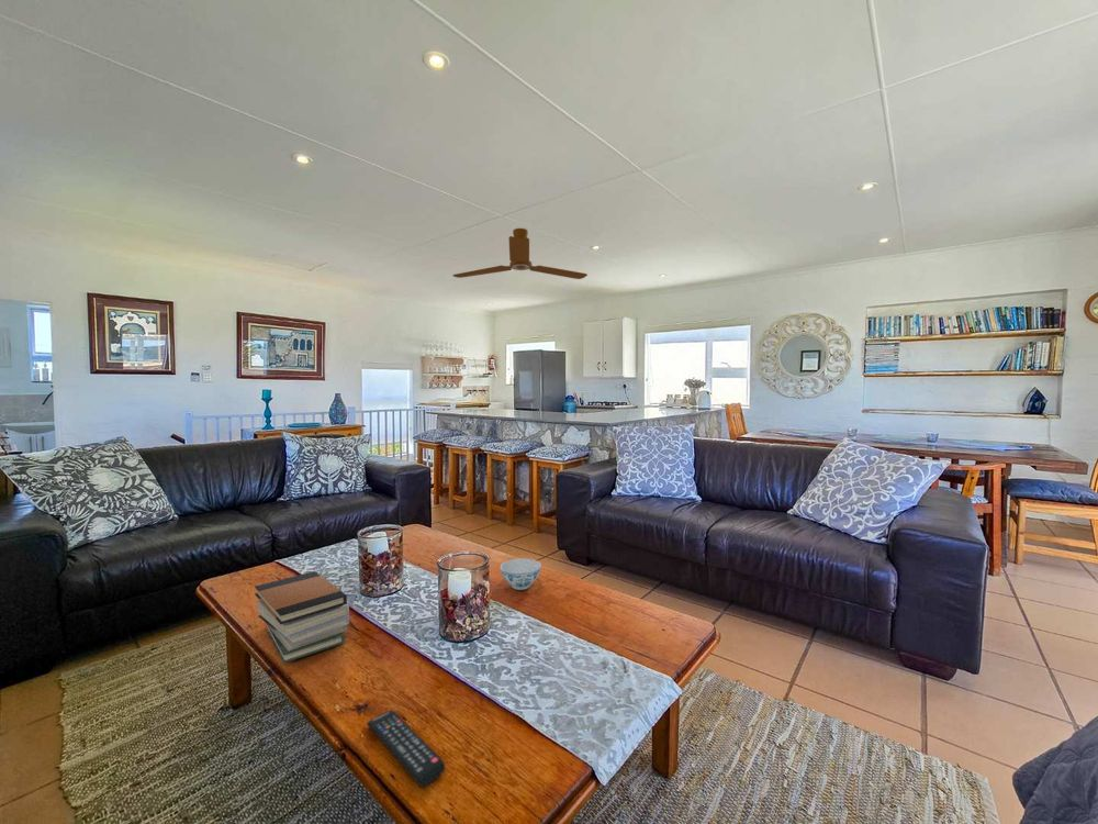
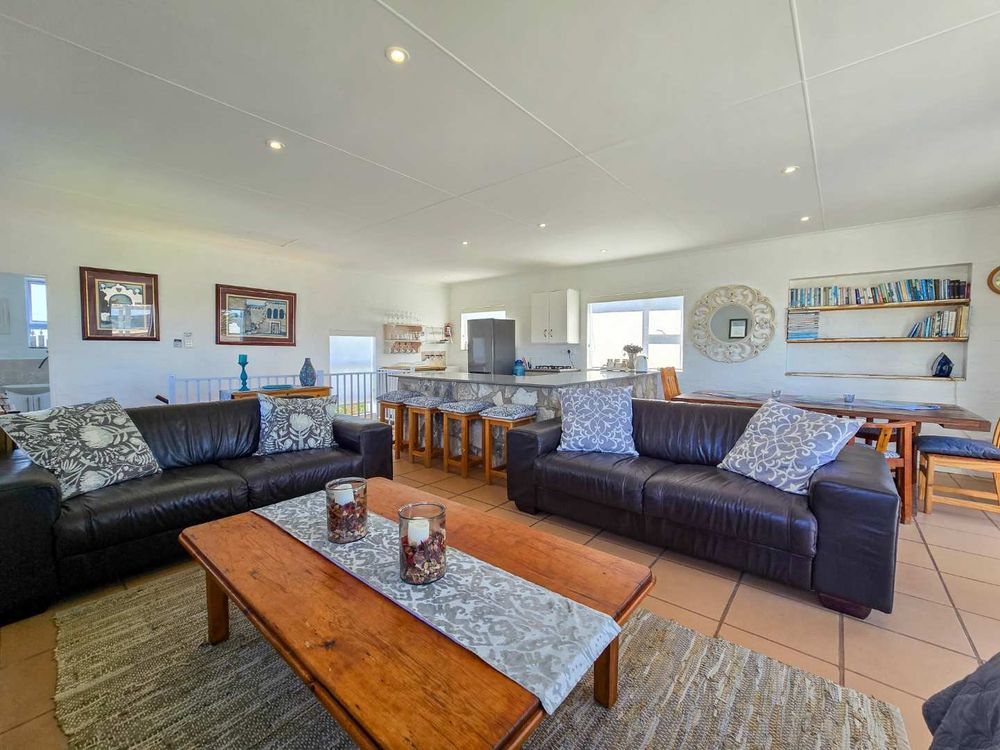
- ceiling fan [451,227,589,280]
- book stack [254,570,350,665]
- remote control [366,709,446,788]
- chinaware [500,557,542,591]
